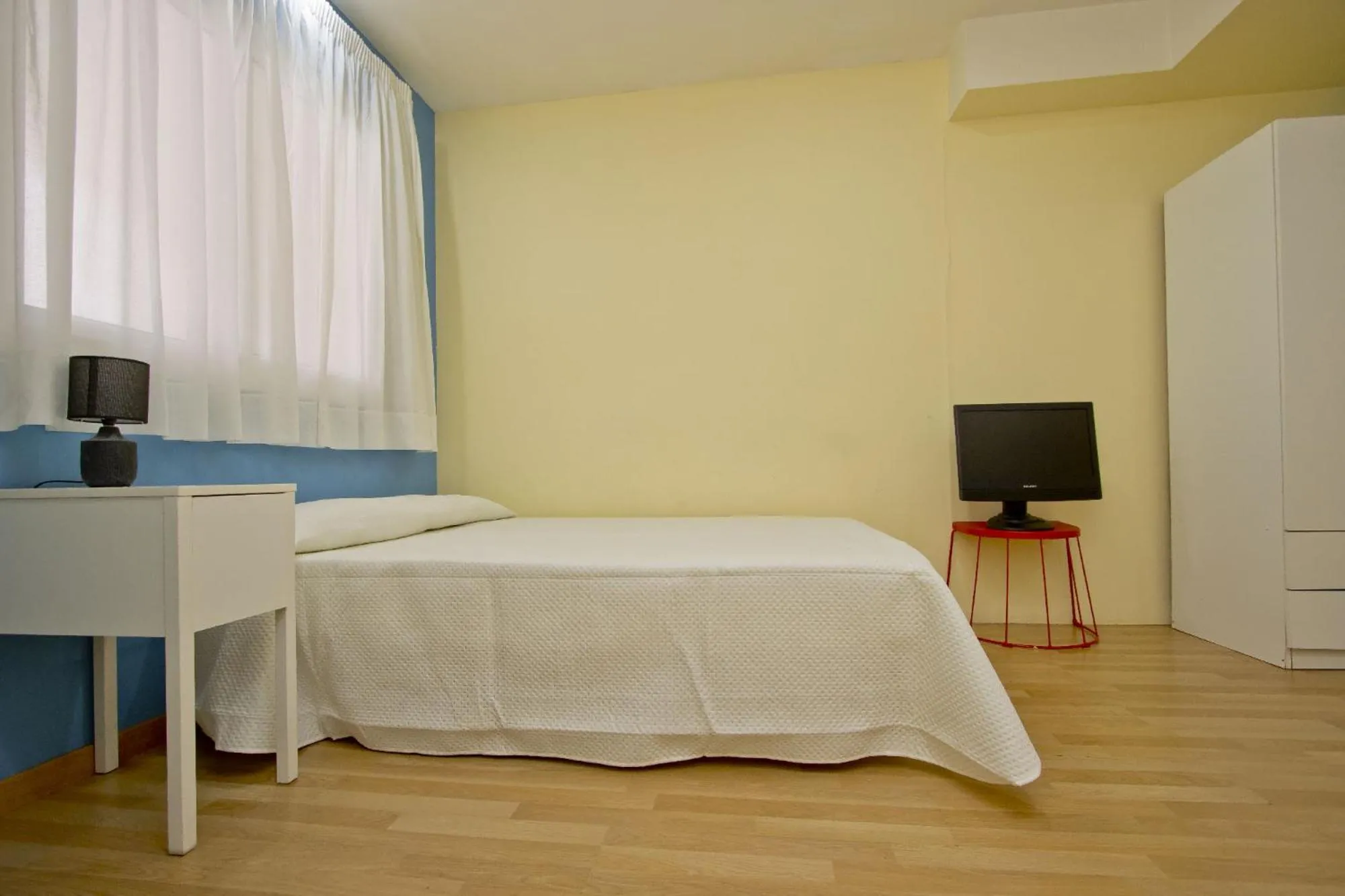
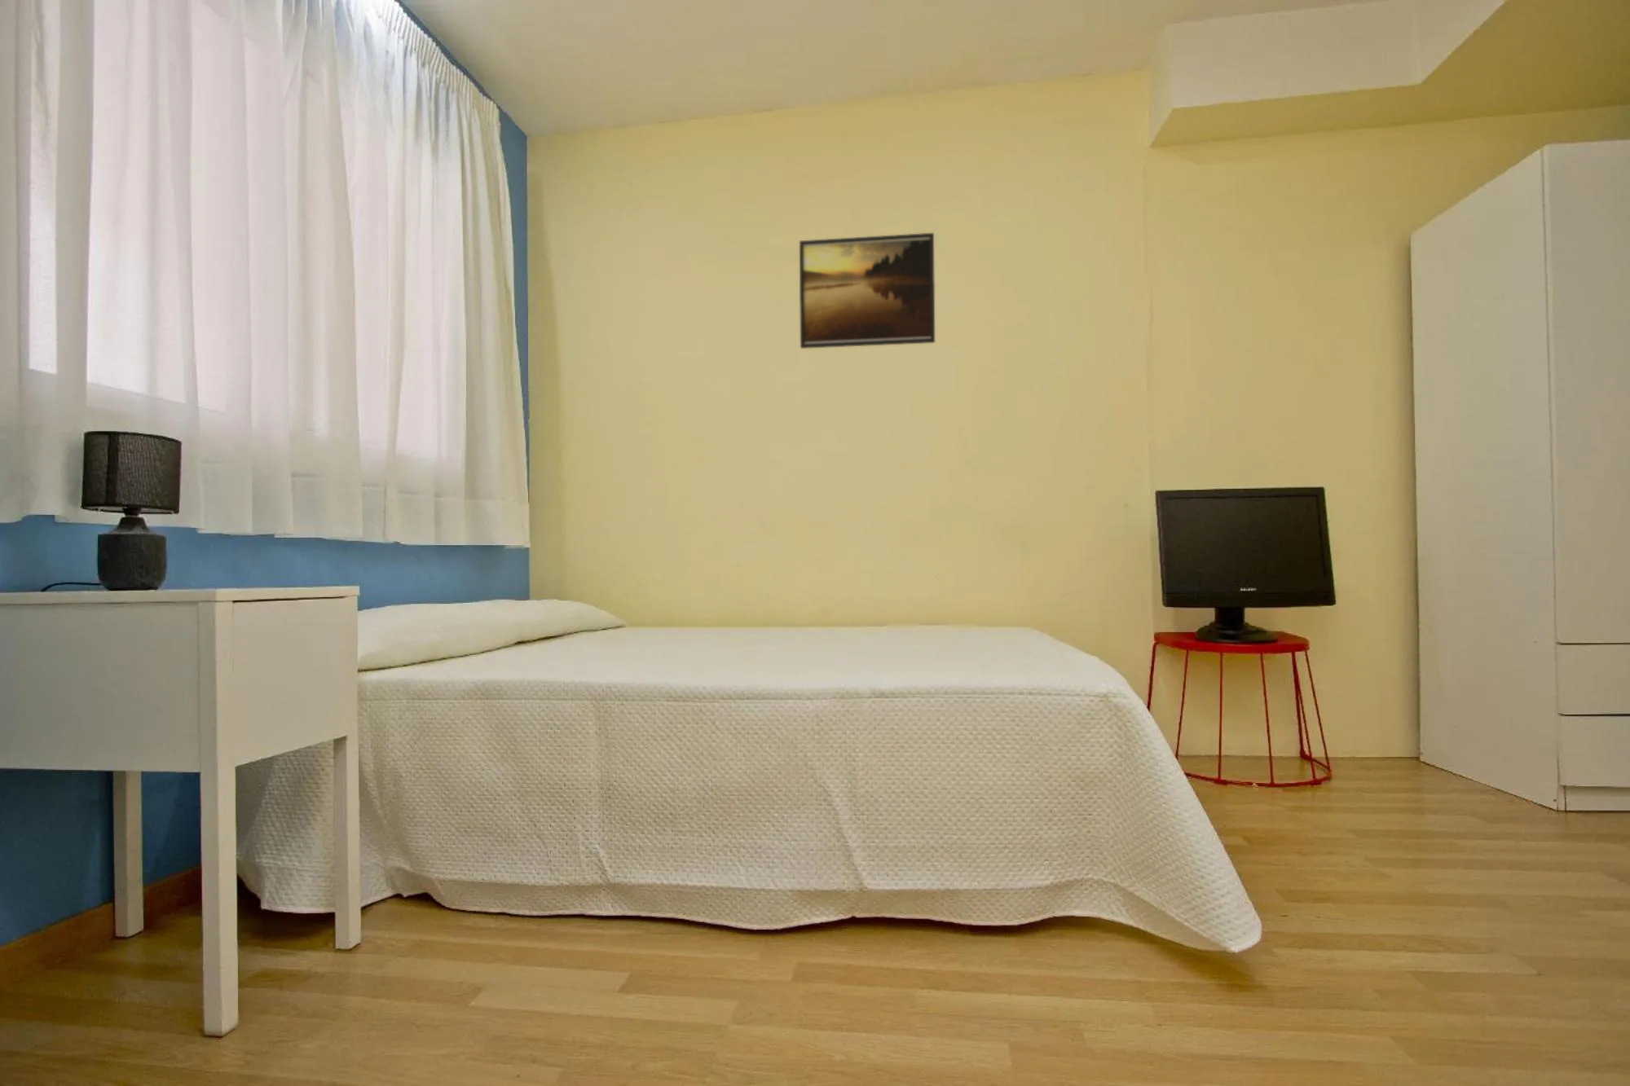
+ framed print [799,233,936,349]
